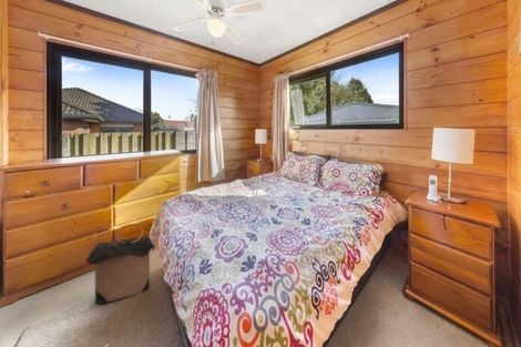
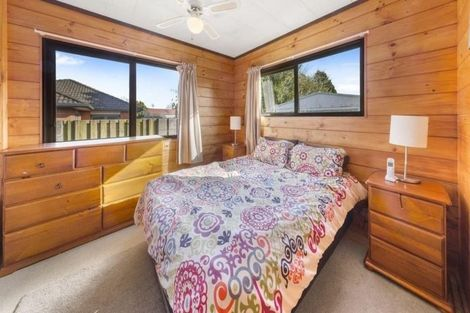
- laundry hamper [85,223,156,305]
